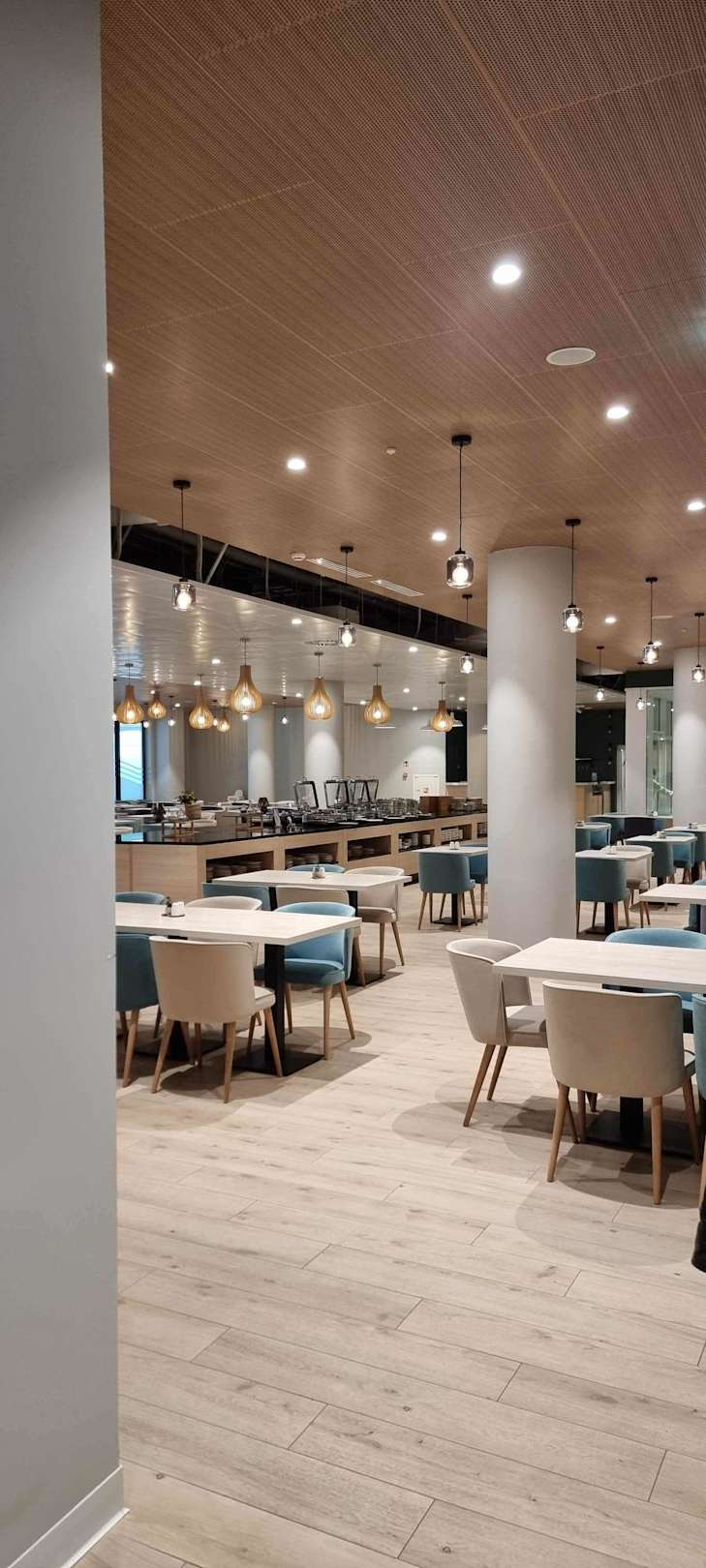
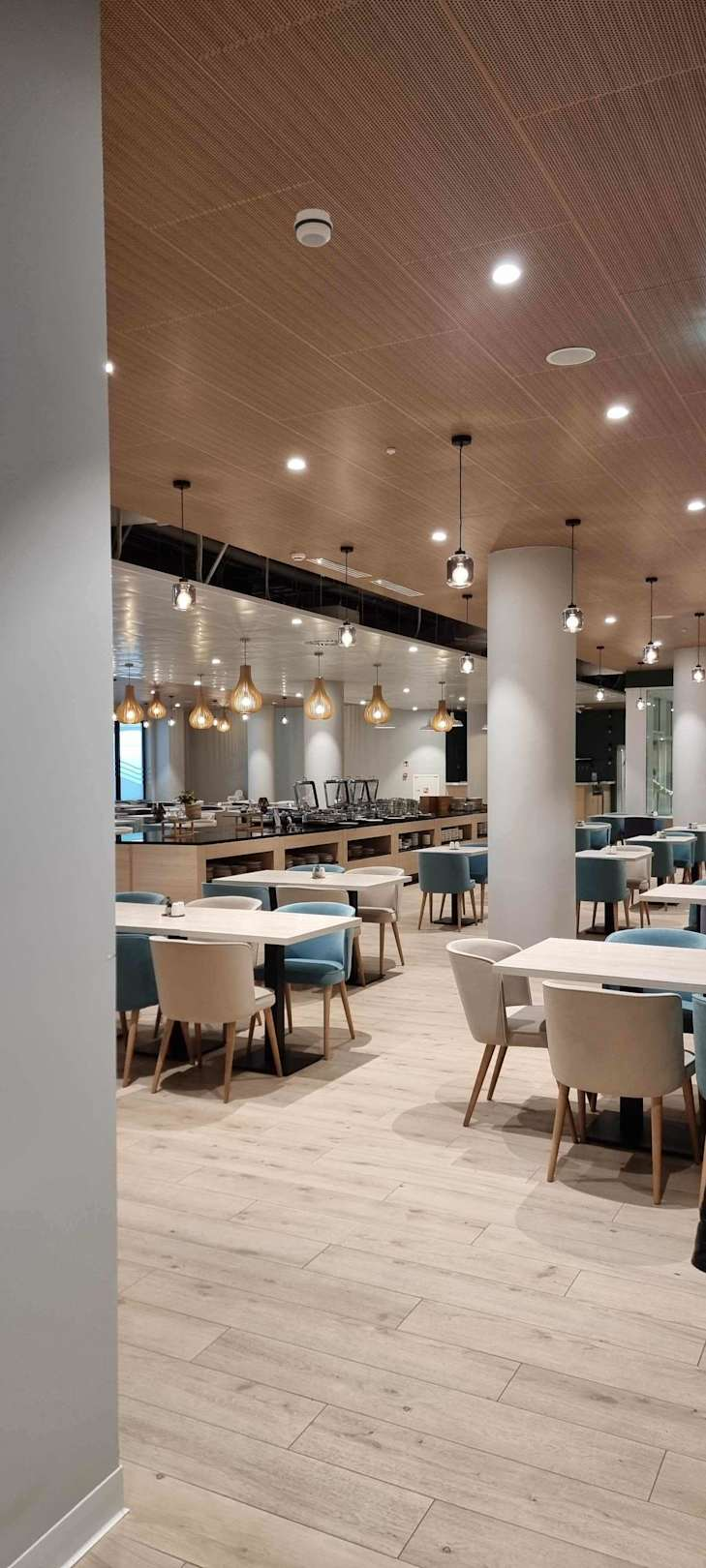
+ smoke detector [293,208,334,248]
